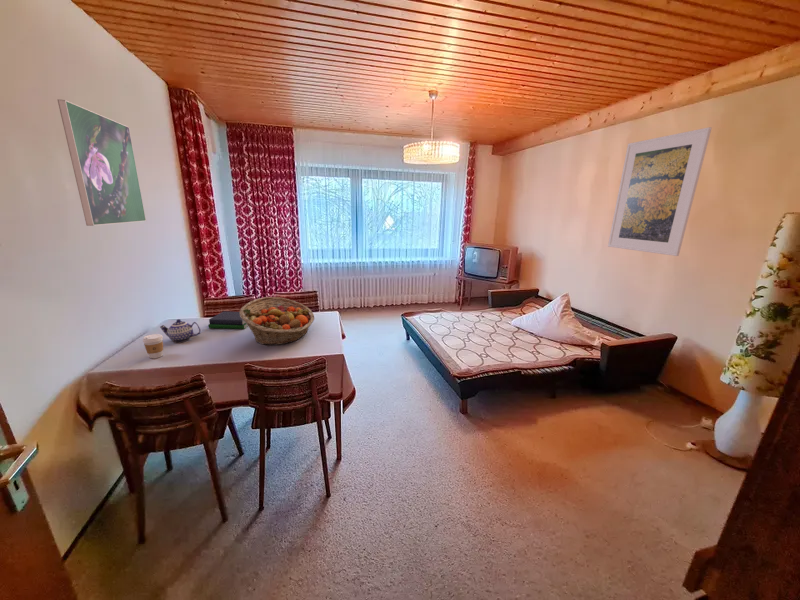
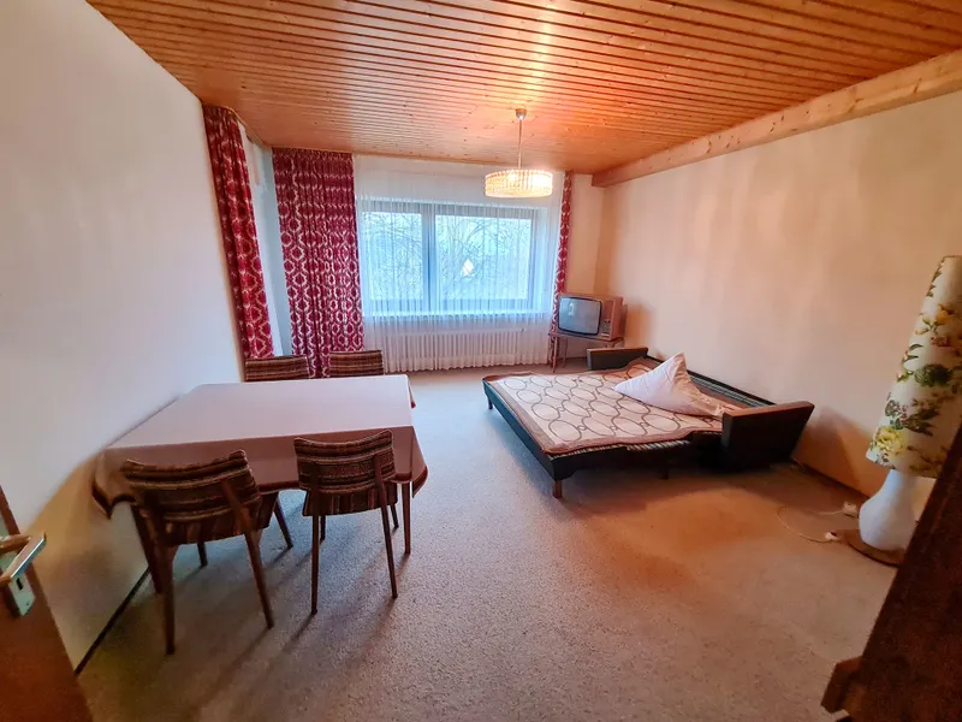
- book [207,310,249,330]
- fruit basket [239,296,315,346]
- teapot [159,318,202,343]
- coffee cup [142,333,164,359]
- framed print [56,98,147,227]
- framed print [607,126,713,257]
